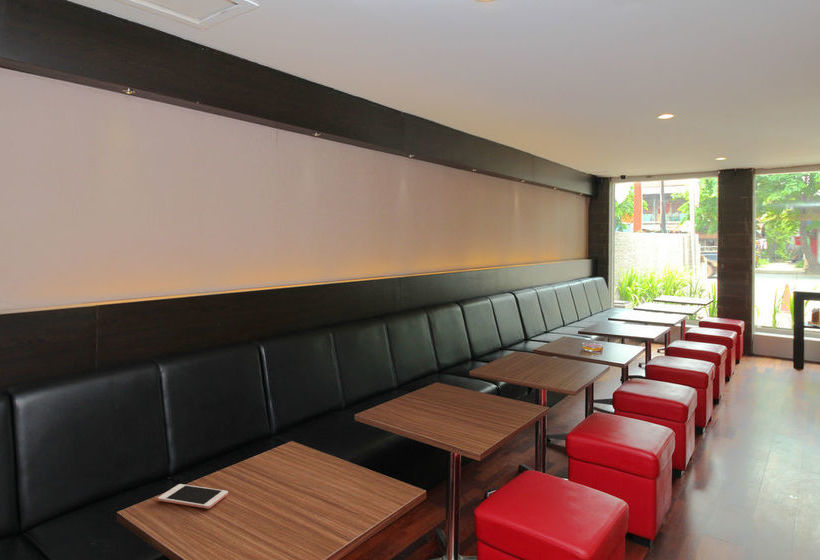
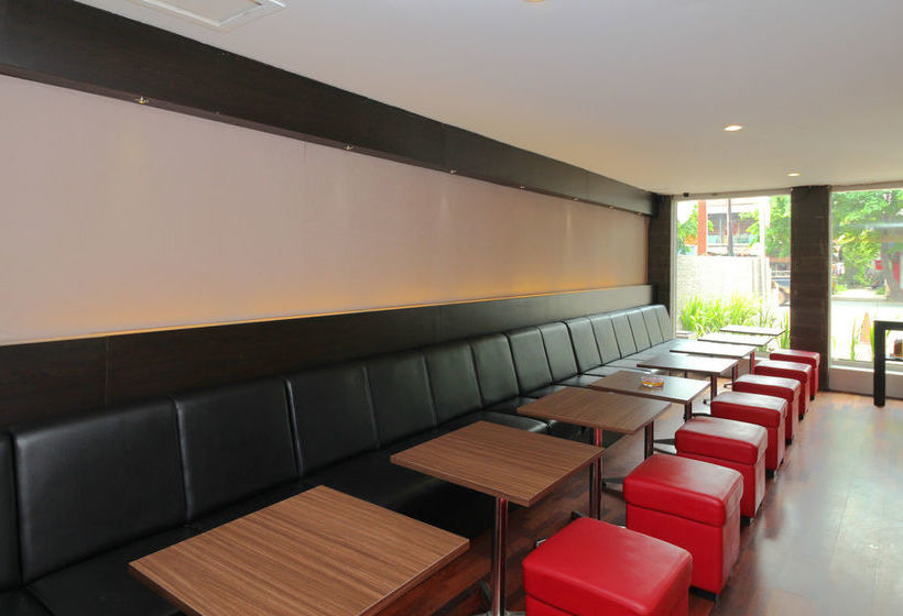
- cell phone [157,483,229,510]
